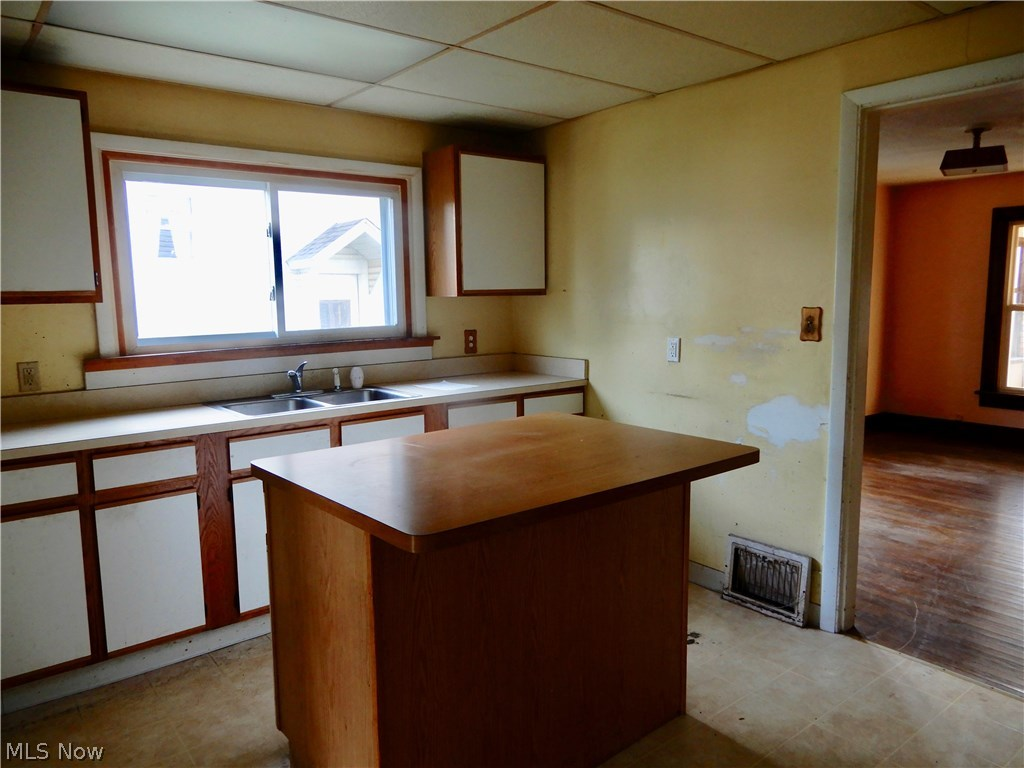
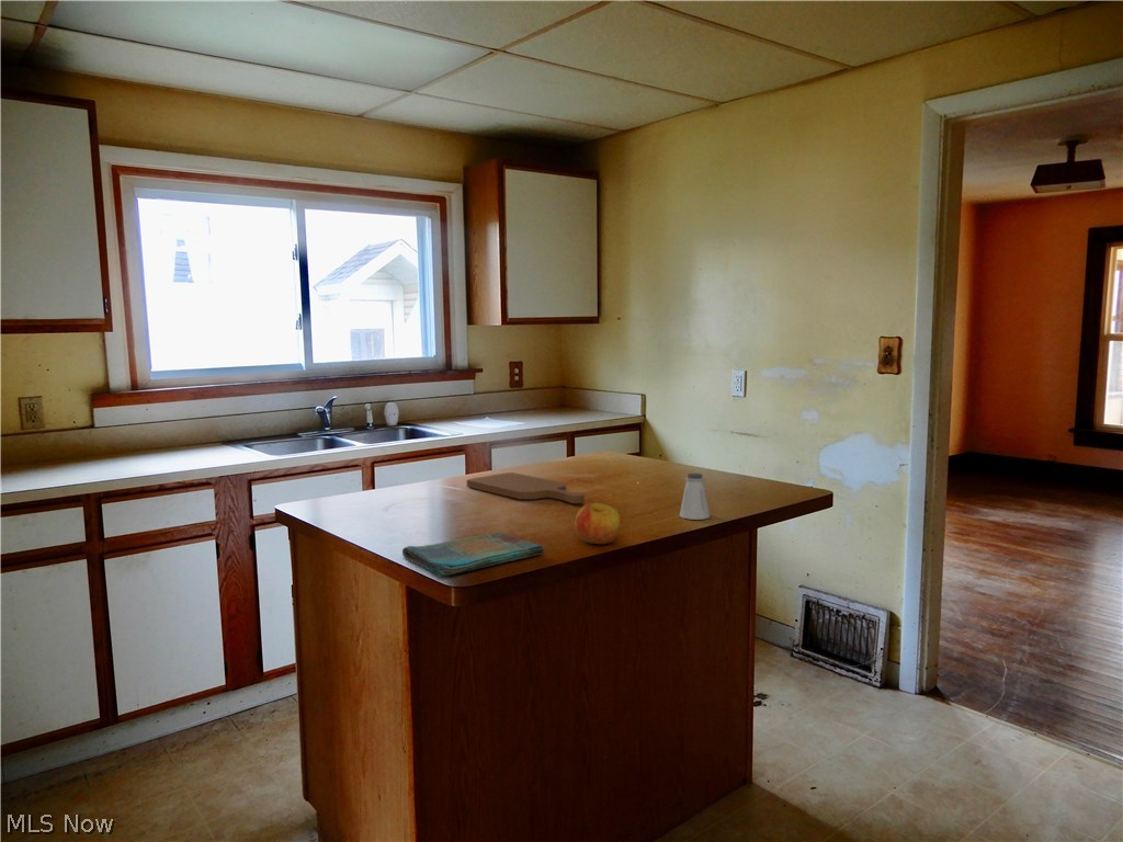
+ cutting board [466,471,586,504]
+ saltshaker [679,473,711,521]
+ apple [574,502,622,545]
+ dish towel [401,531,545,578]
